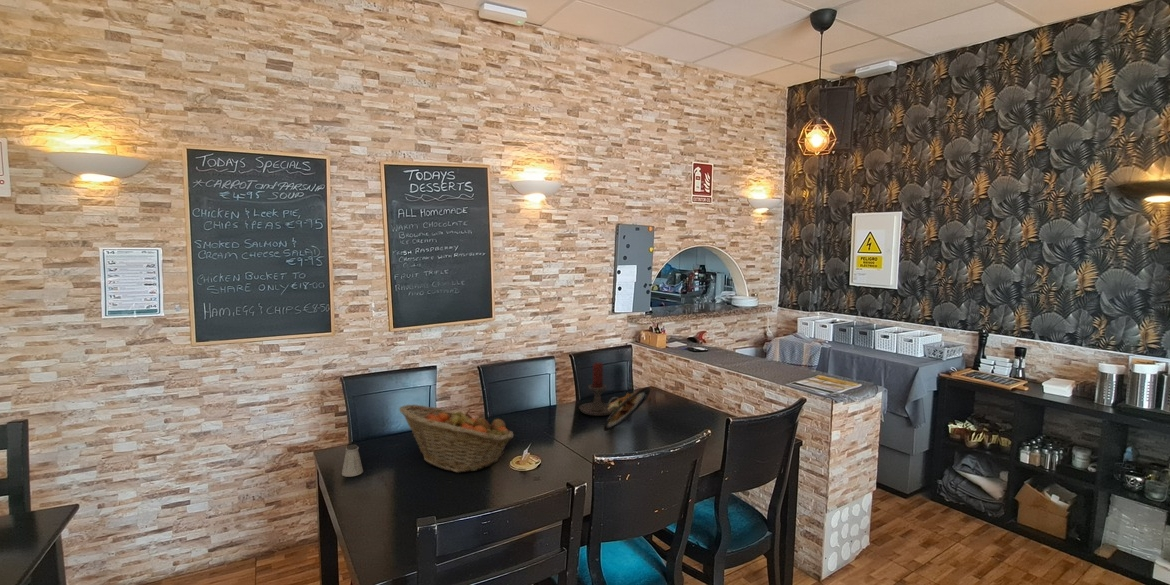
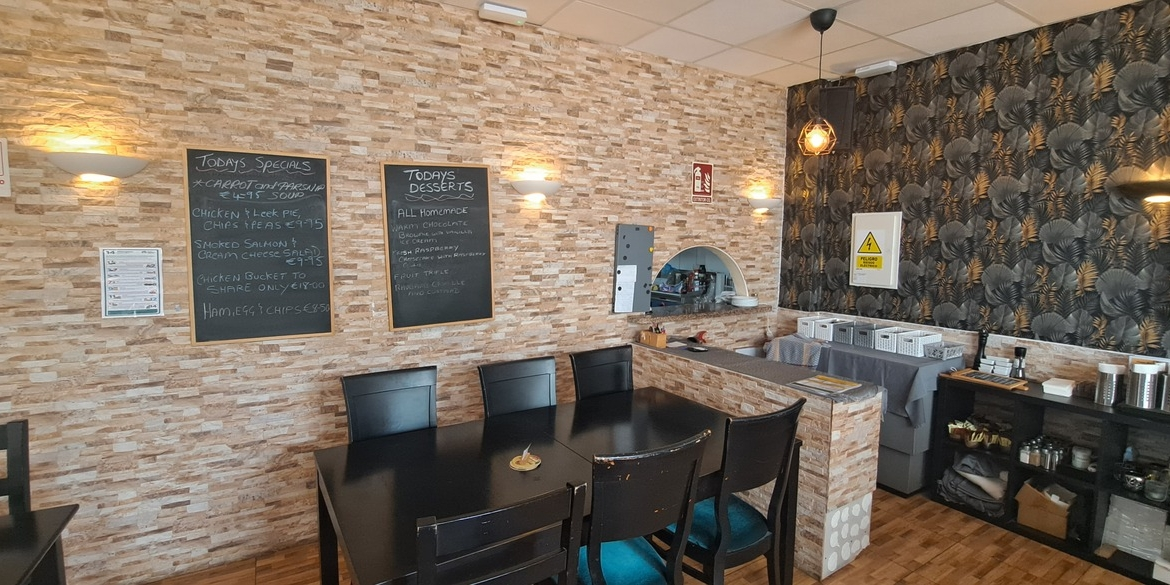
- plate [603,386,651,432]
- saltshaker [341,444,364,478]
- candle holder [578,362,619,417]
- fruit basket [398,404,515,474]
